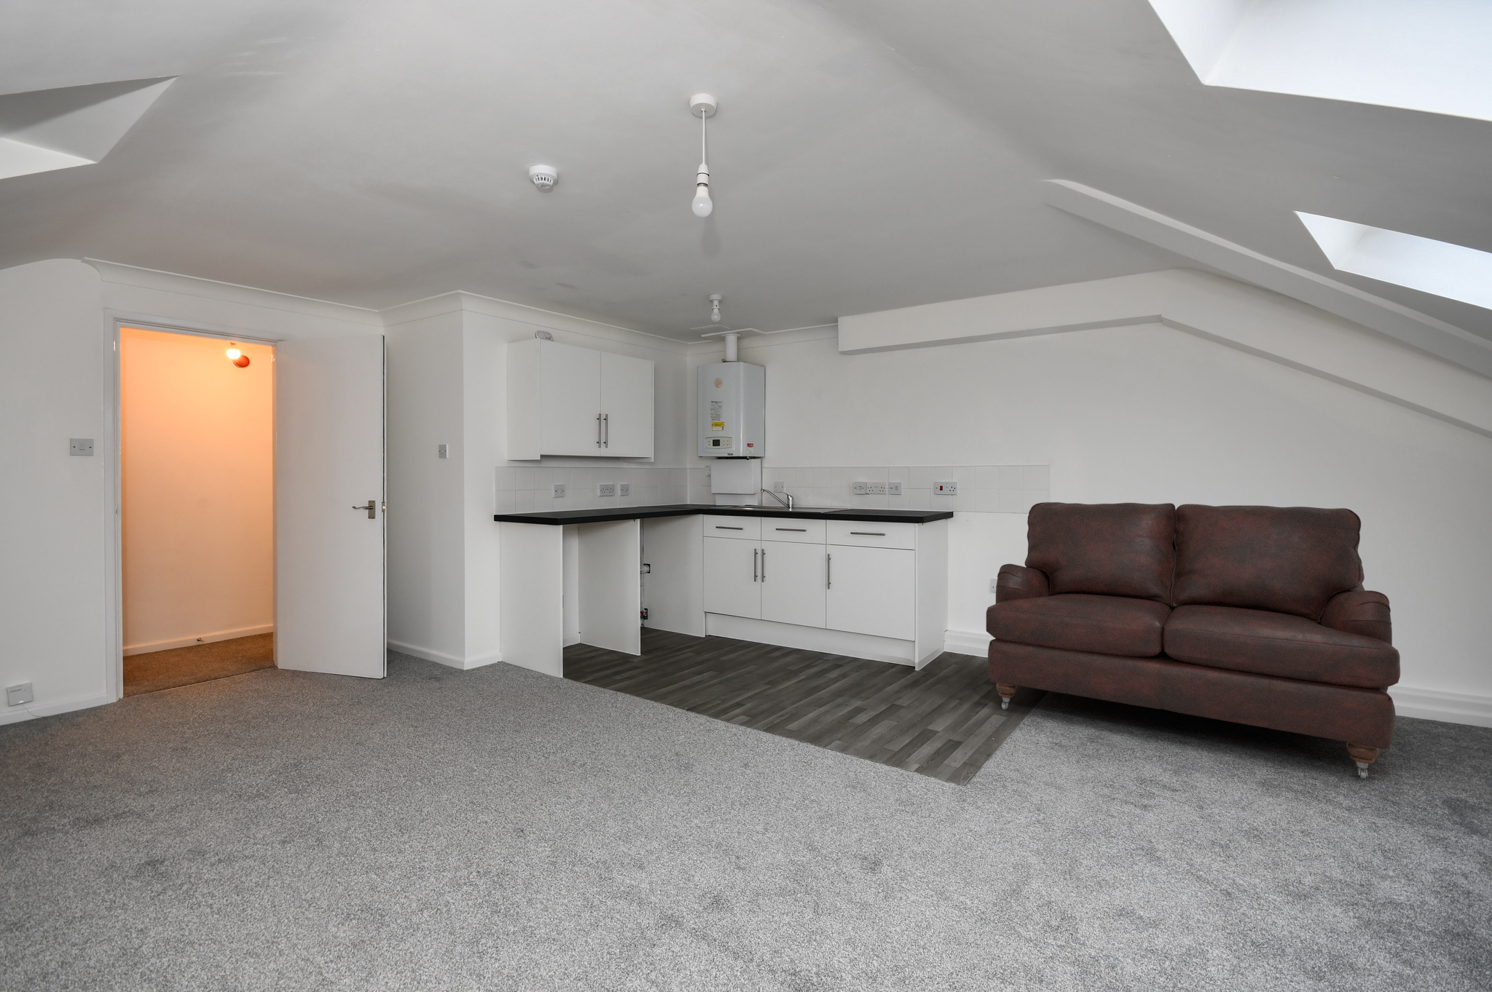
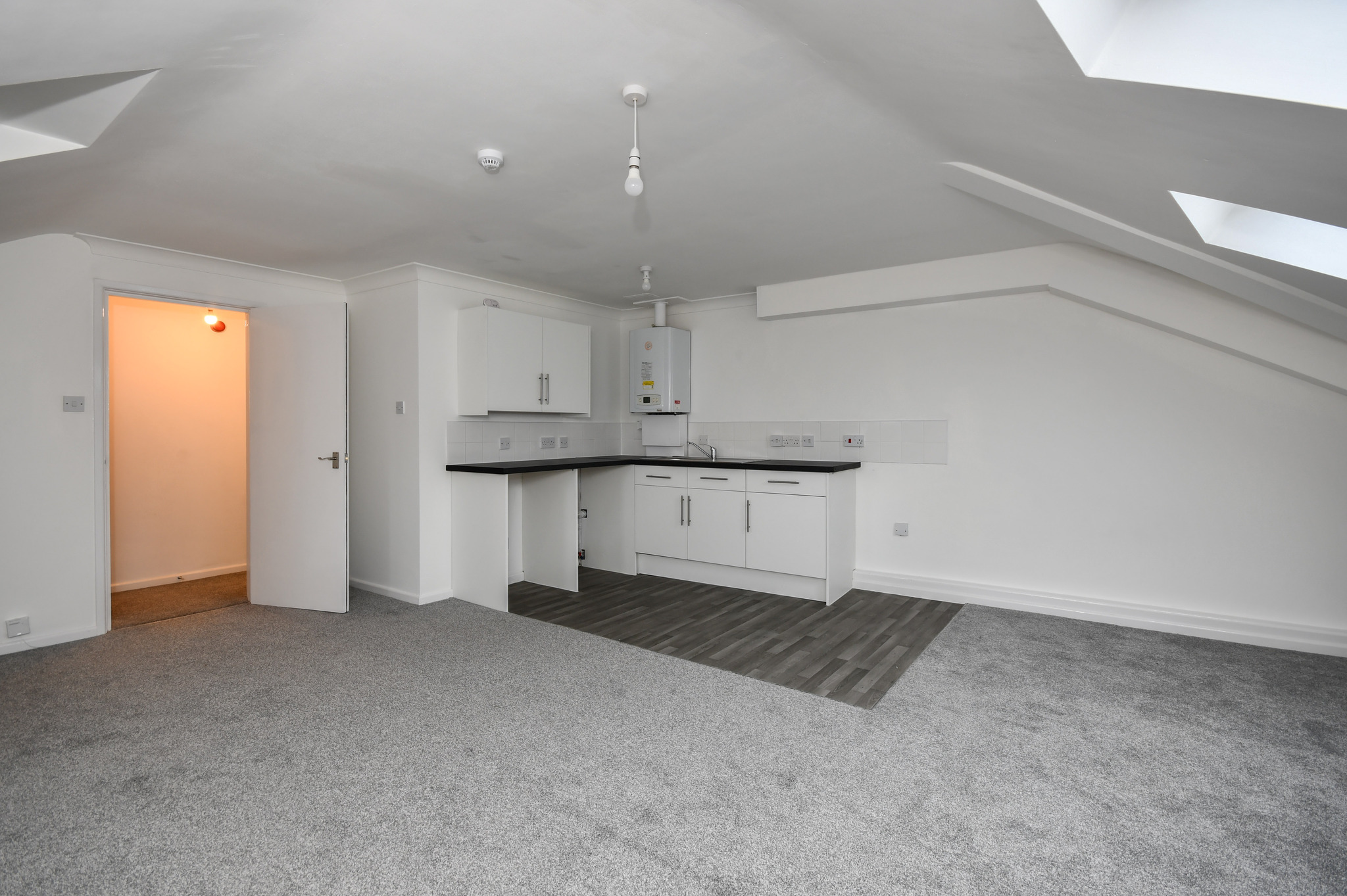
- sofa [985,502,1401,779]
